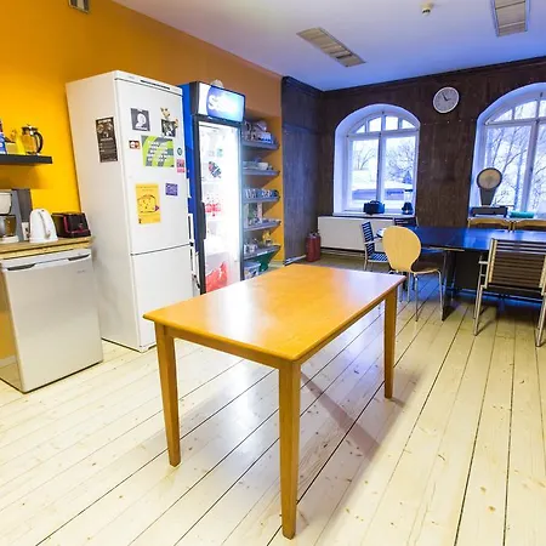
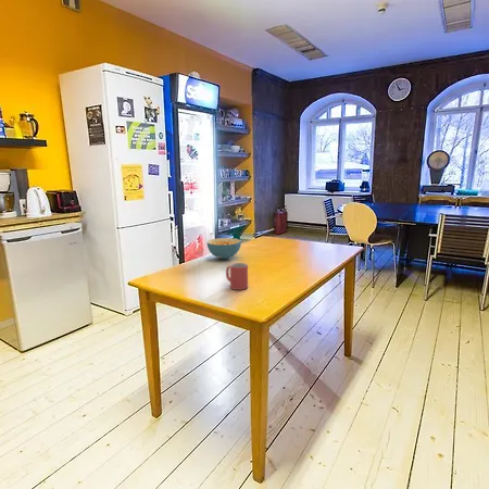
+ mug [225,262,249,291]
+ cereal bowl [205,237,242,260]
